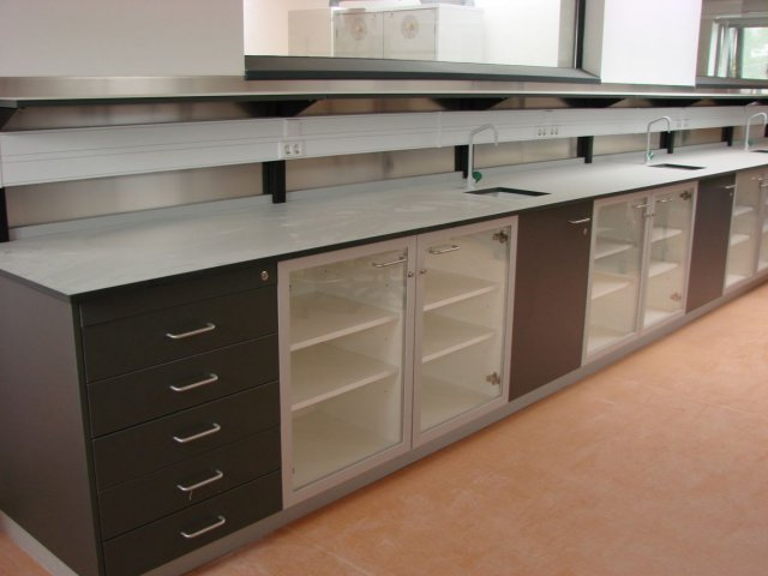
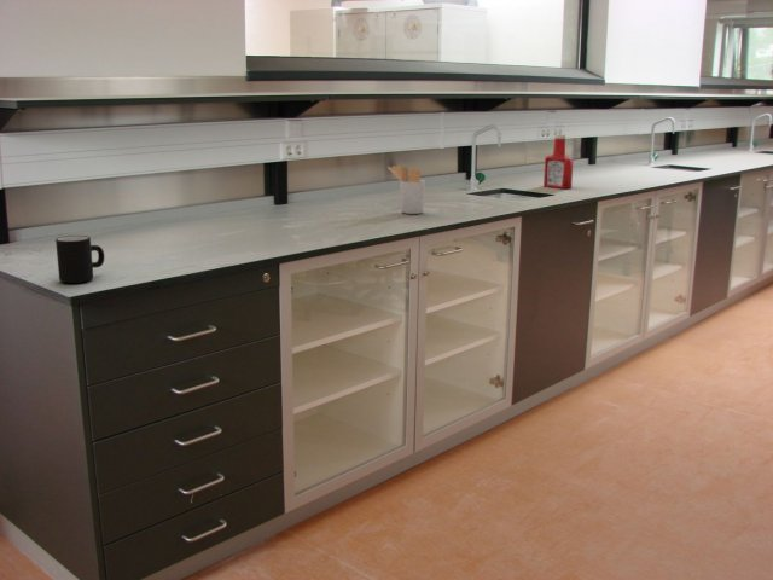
+ utensil holder [386,164,426,215]
+ soap bottle [542,133,575,190]
+ mug [54,234,105,284]
